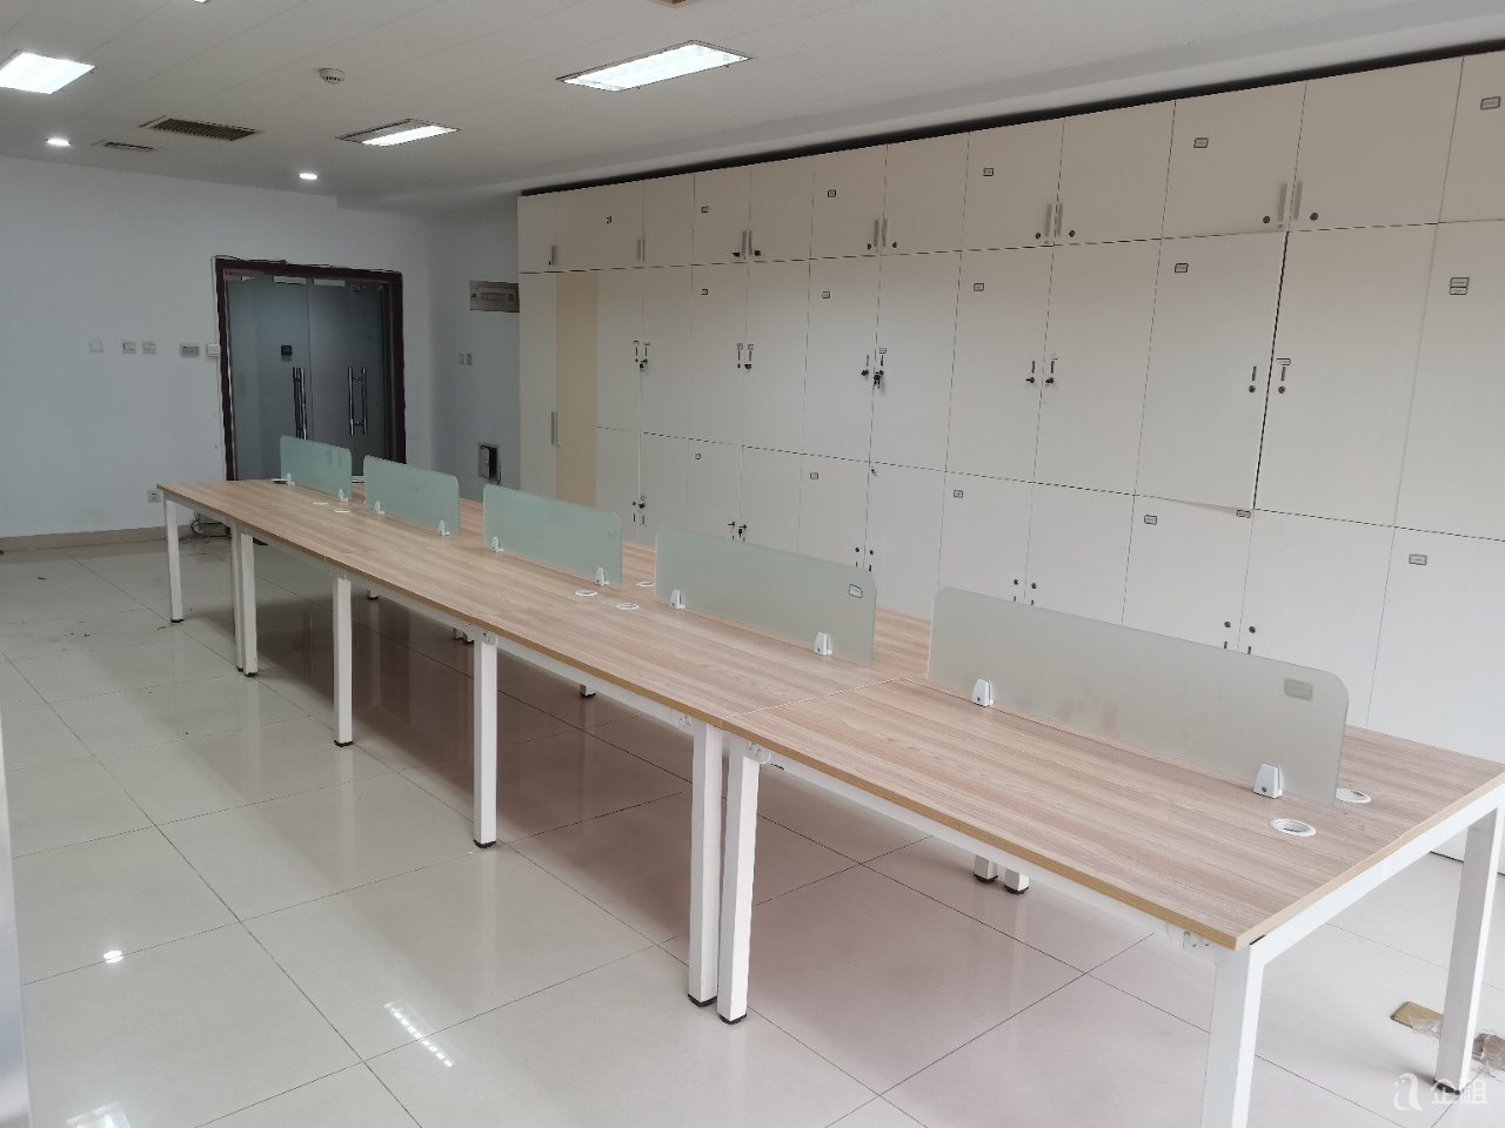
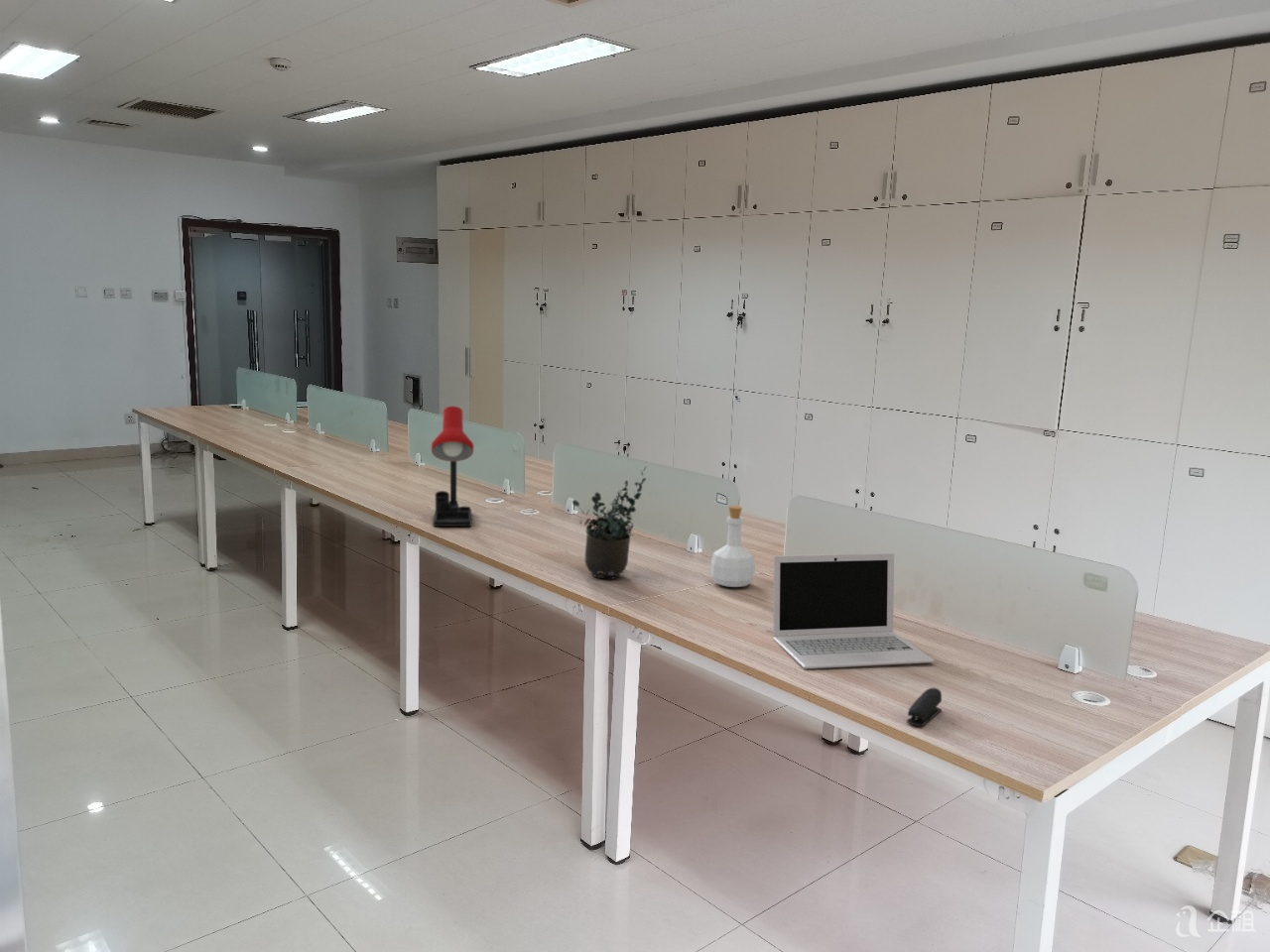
+ desk lamp [431,406,475,528]
+ bottle [709,505,756,588]
+ potted plant [572,466,647,580]
+ stapler [906,687,943,727]
+ laptop [772,552,936,670]
